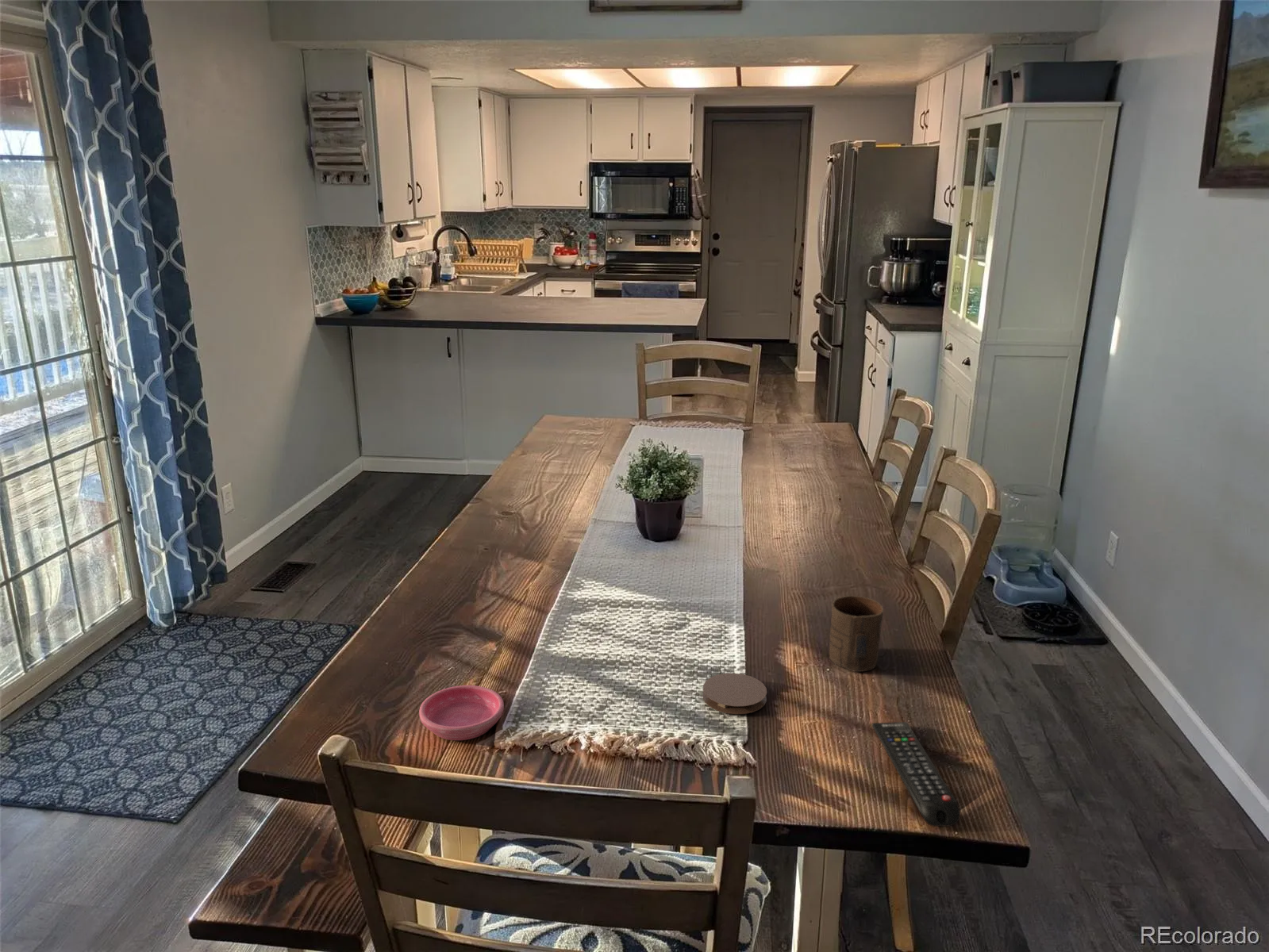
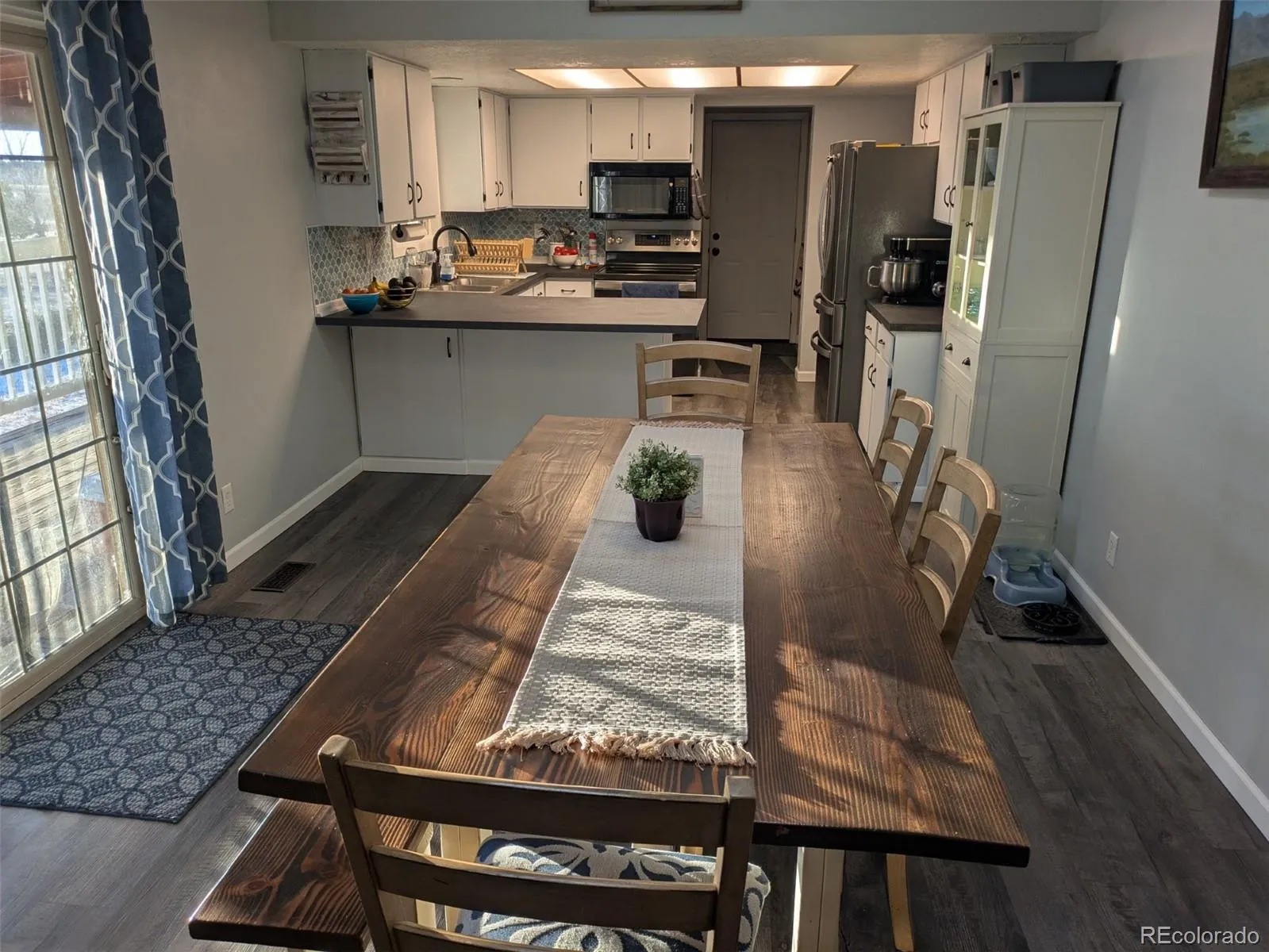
- coaster [702,673,767,715]
- cup [829,595,884,673]
- saucer [418,685,505,741]
- remote control [871,721,961,827]
